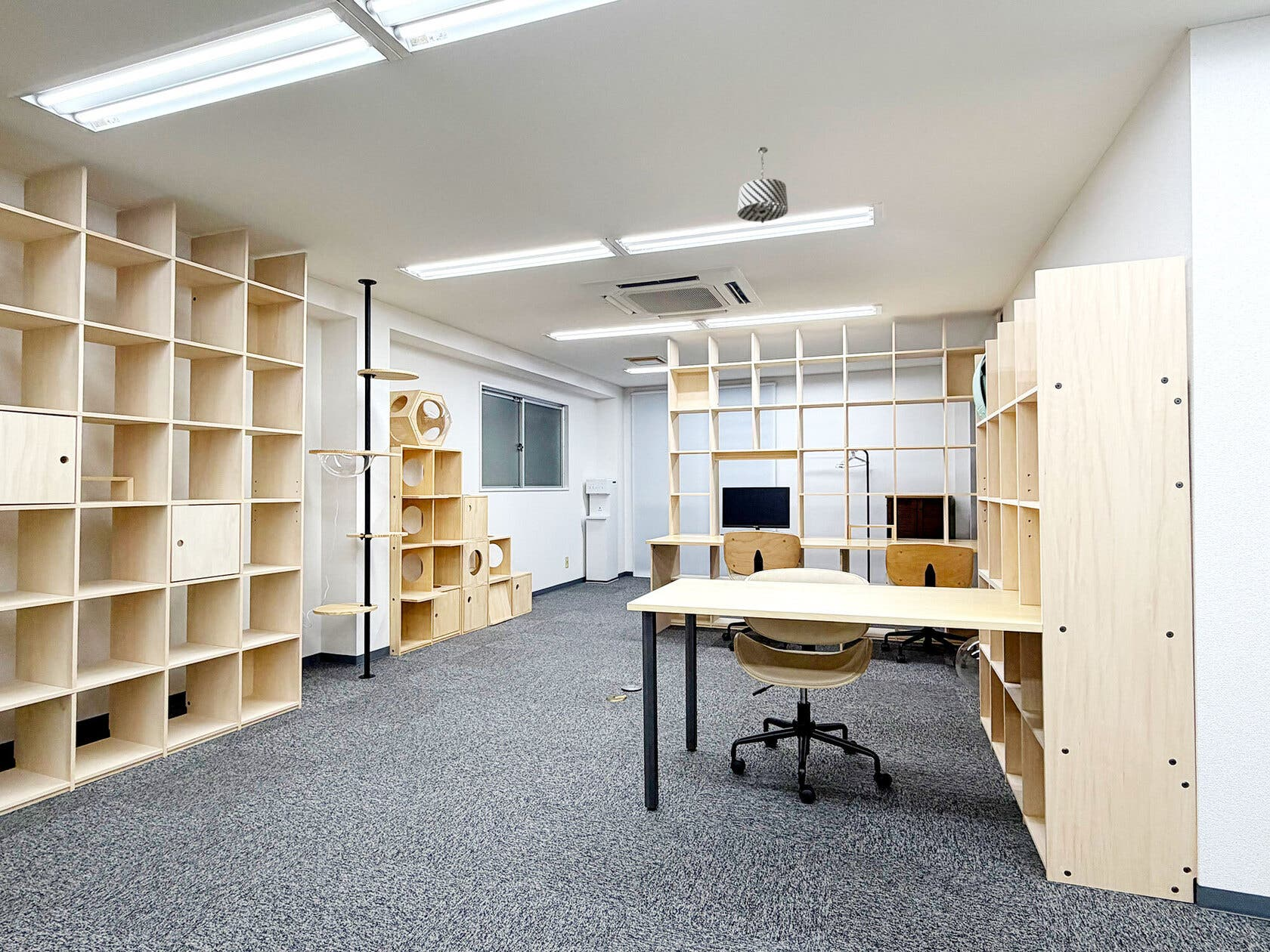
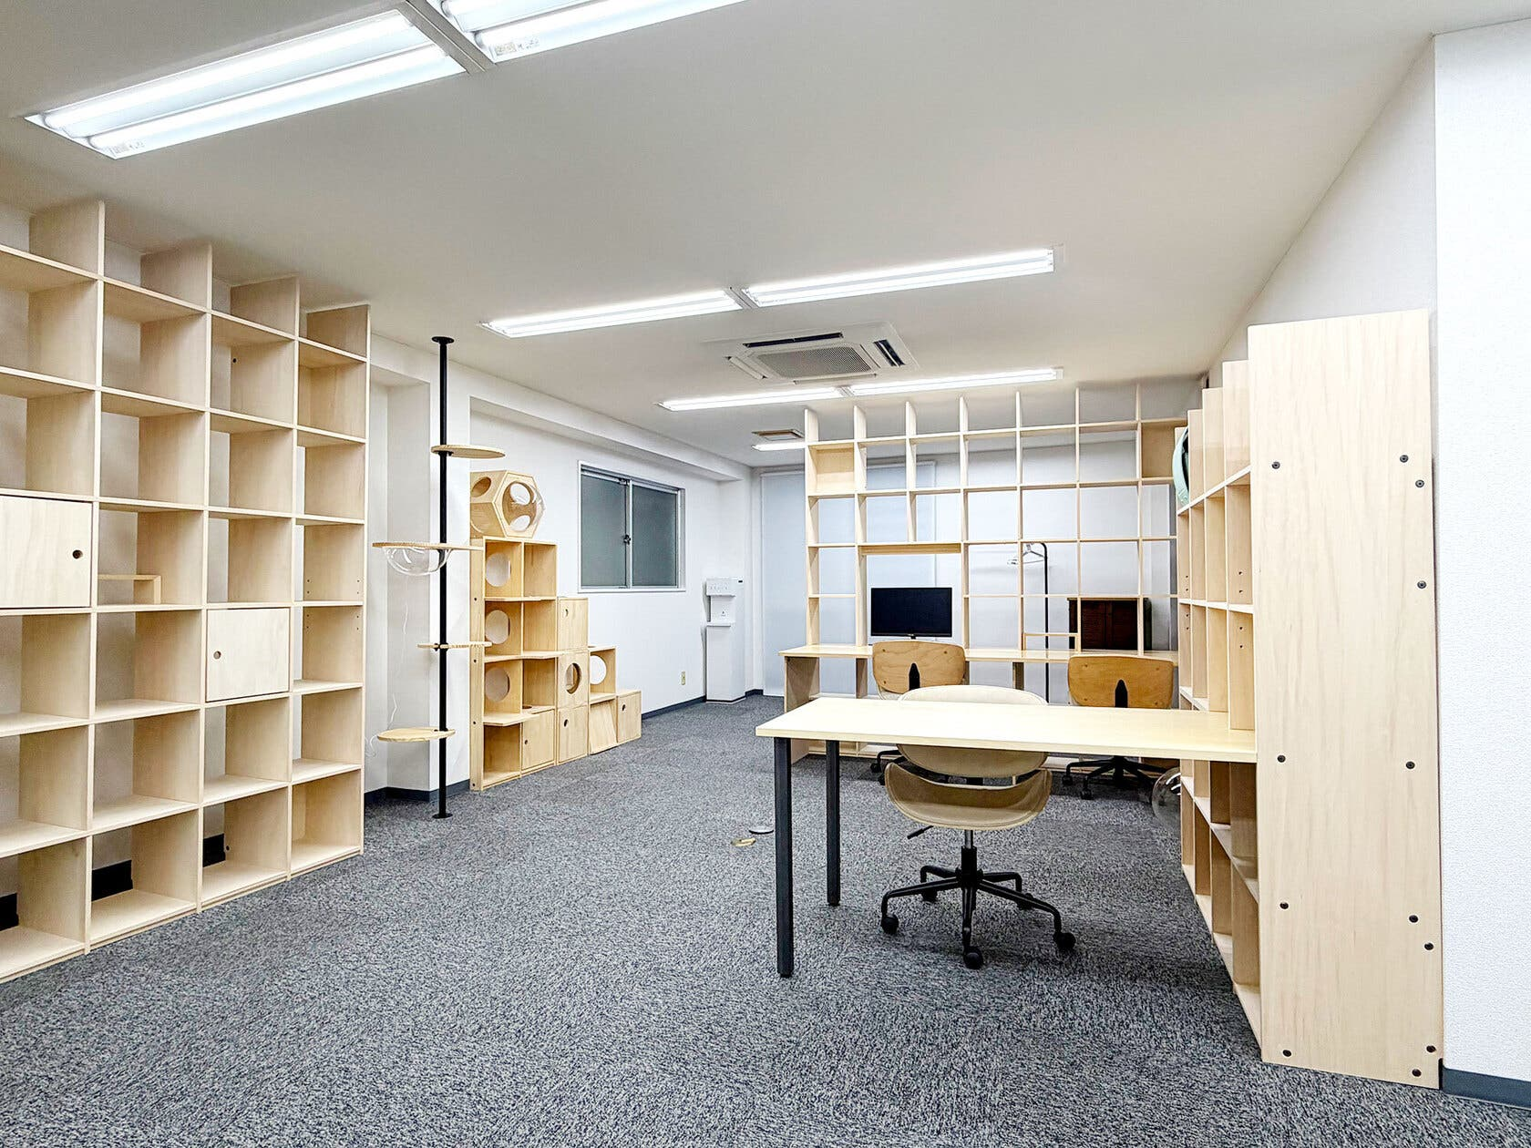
- pendant light [736,147,789,224]
